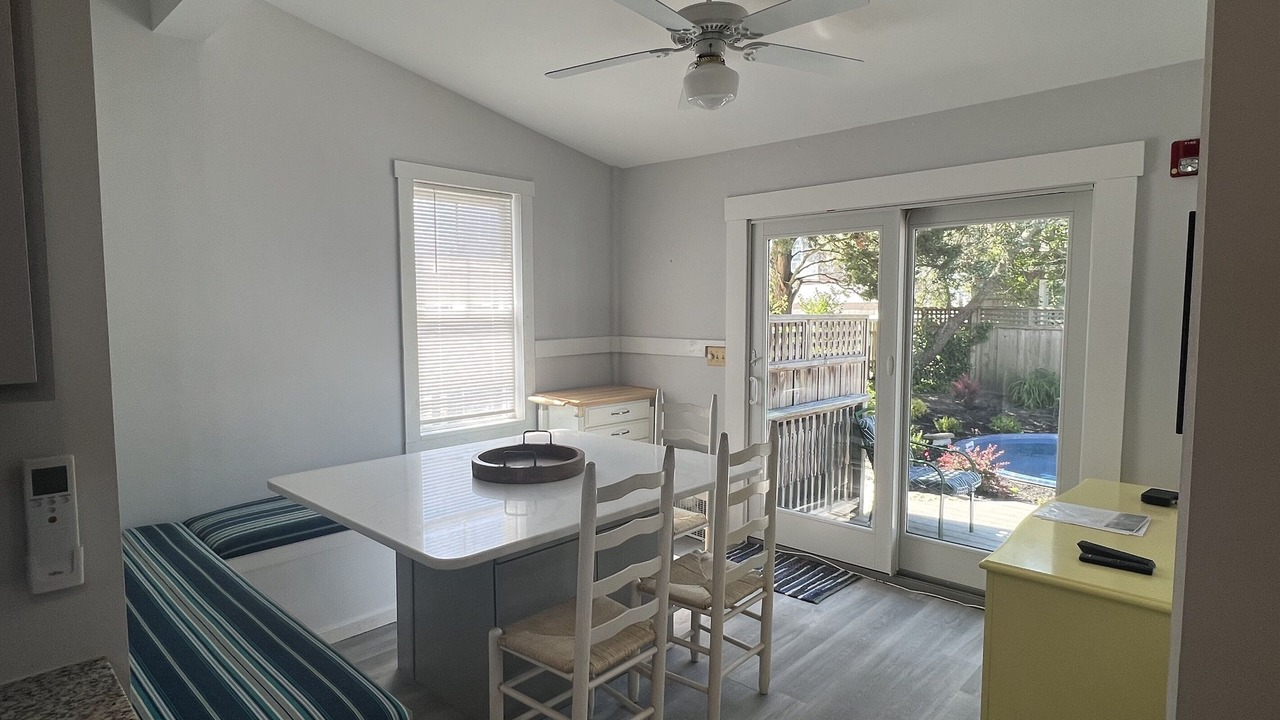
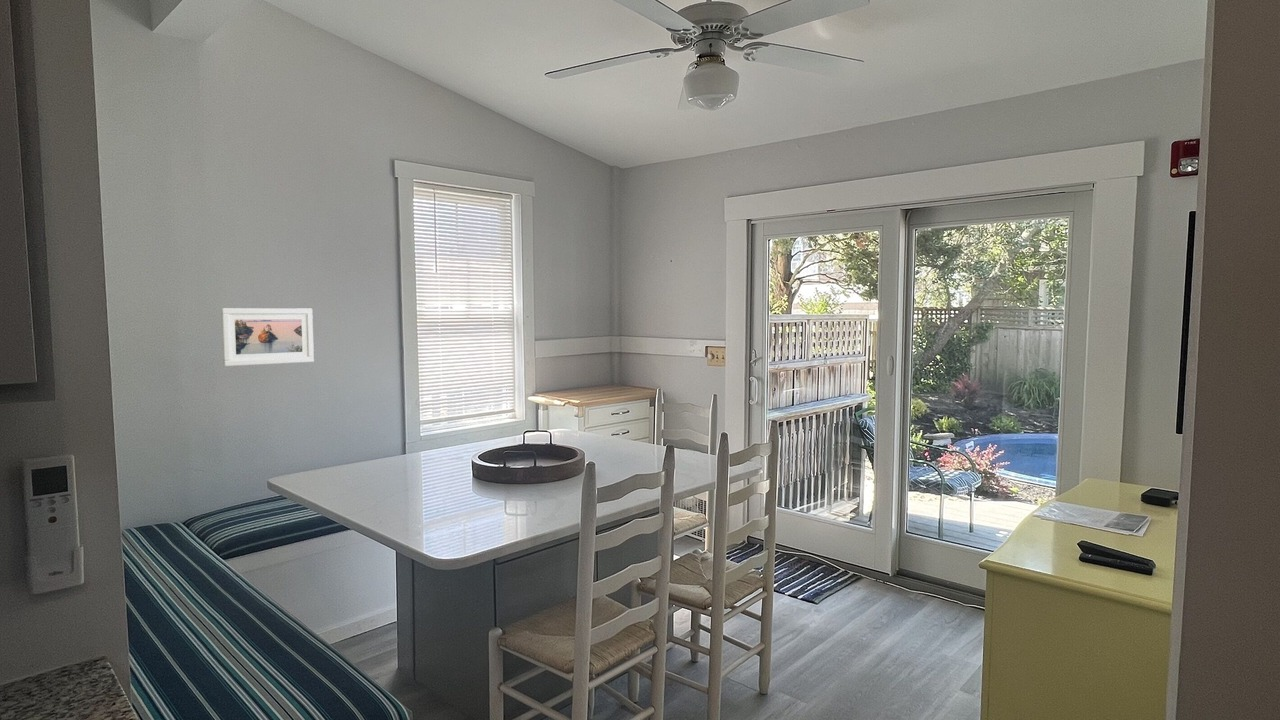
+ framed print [220,307,315,367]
